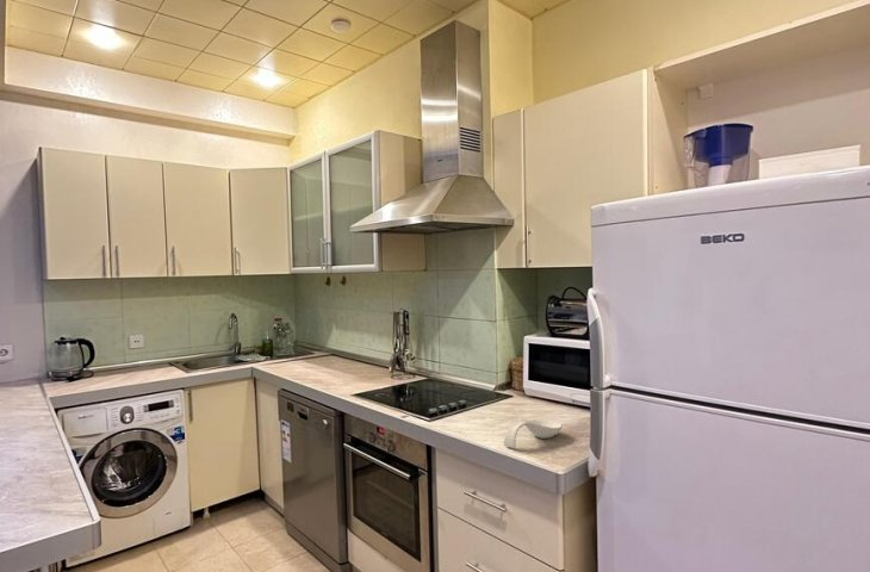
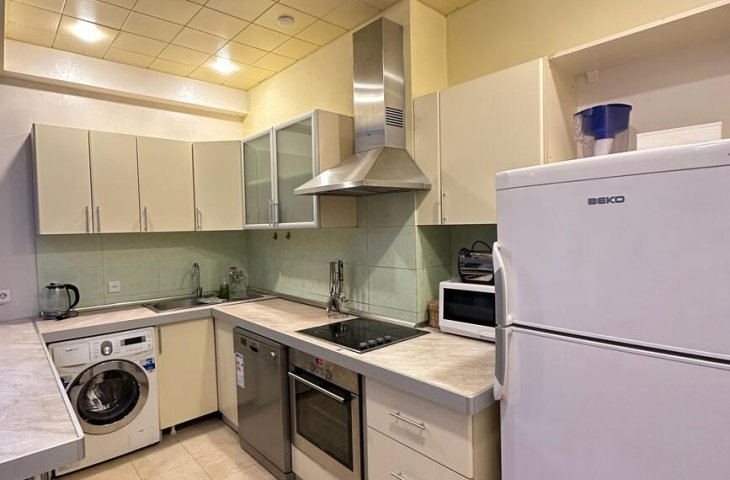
- spoon rest [503,418,564,449]
